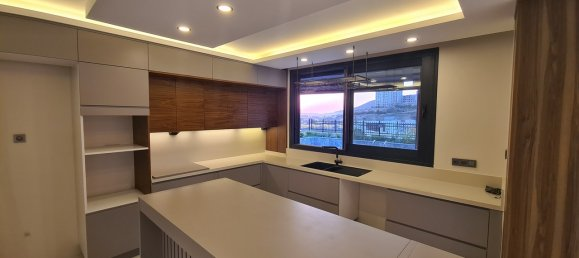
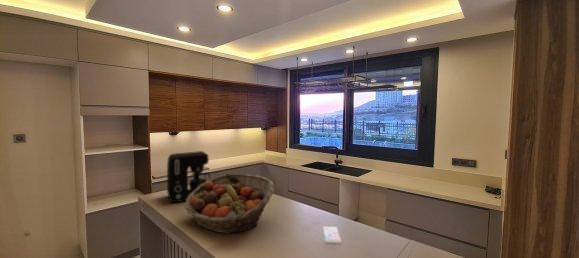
+ fruit basket [185,173,275,234]
+ smartphone [322,225,342,243]
+ coffee maker [166,150,212,203]
